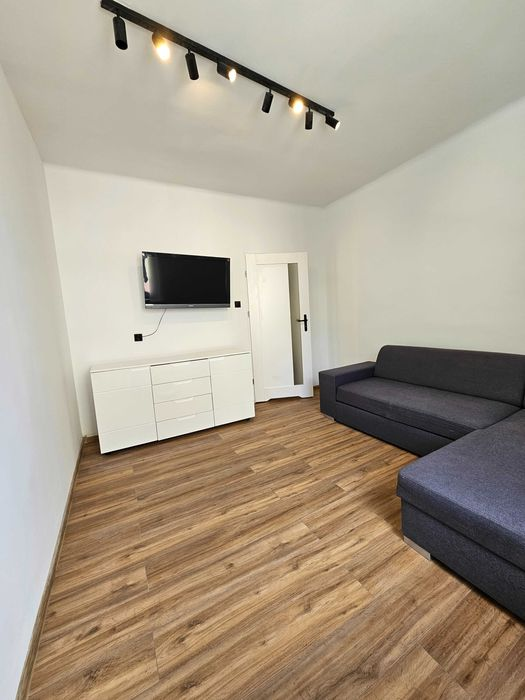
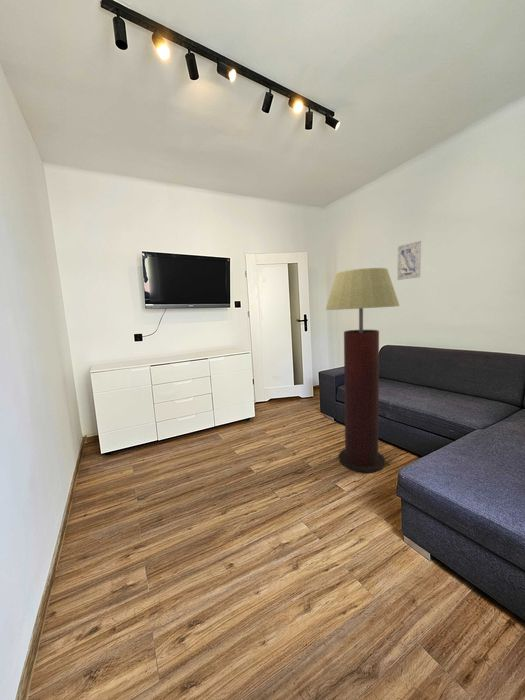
+ floor lamp [325,267,400,474]
+ wall art [396,240,422,281]
